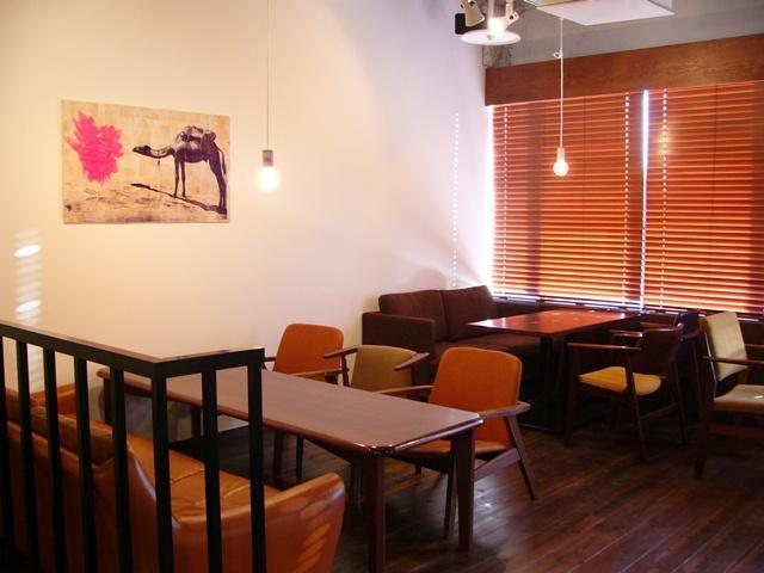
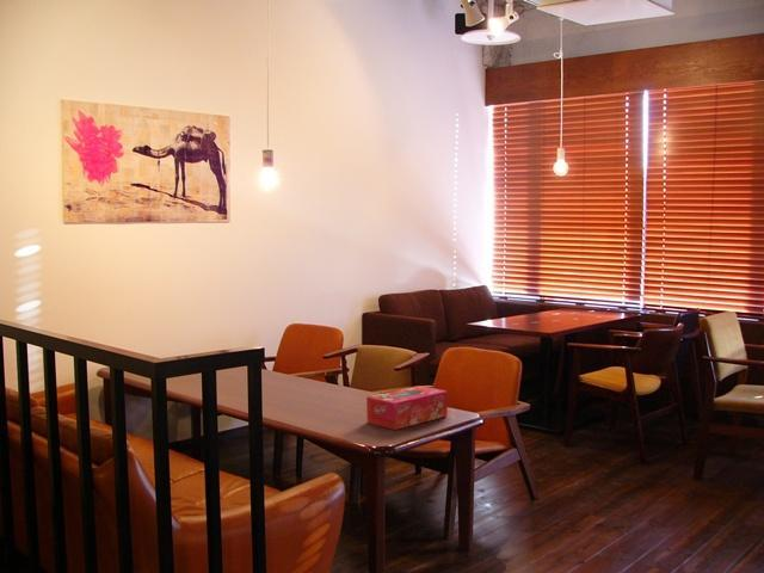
+ tissue box [365,384,448,431]
